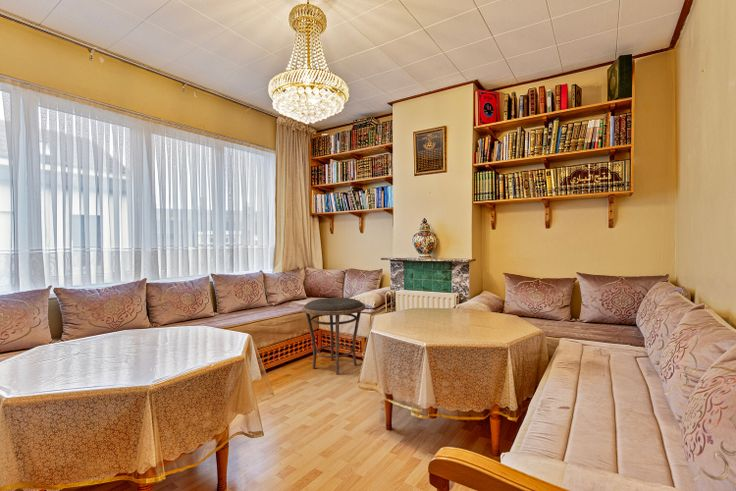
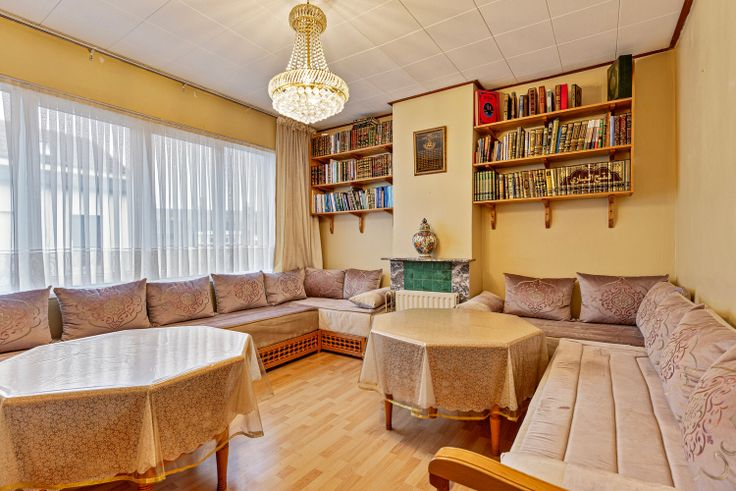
- side table [301,297,366,376]
